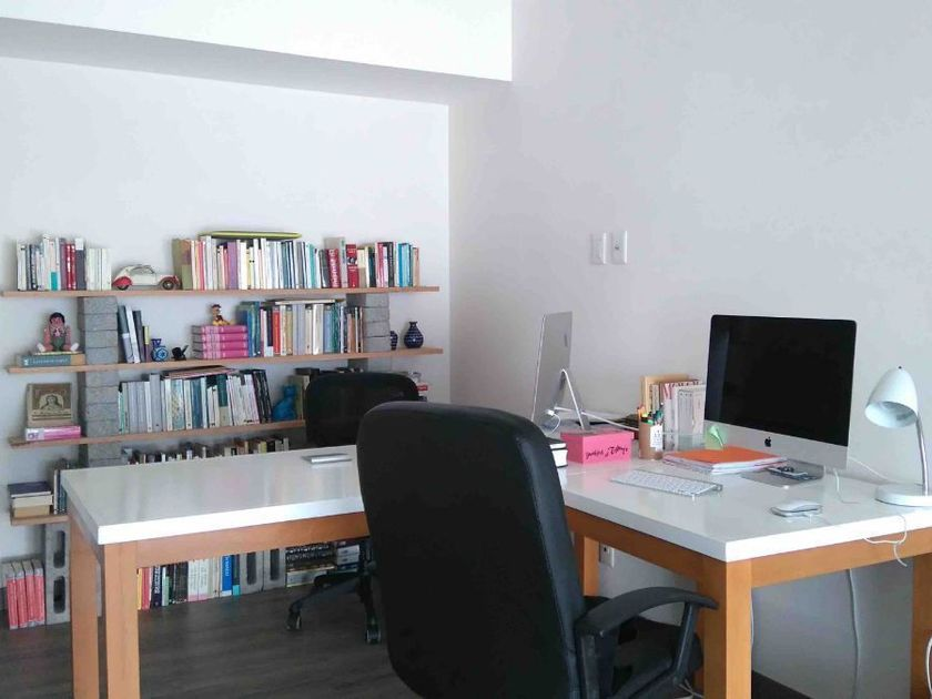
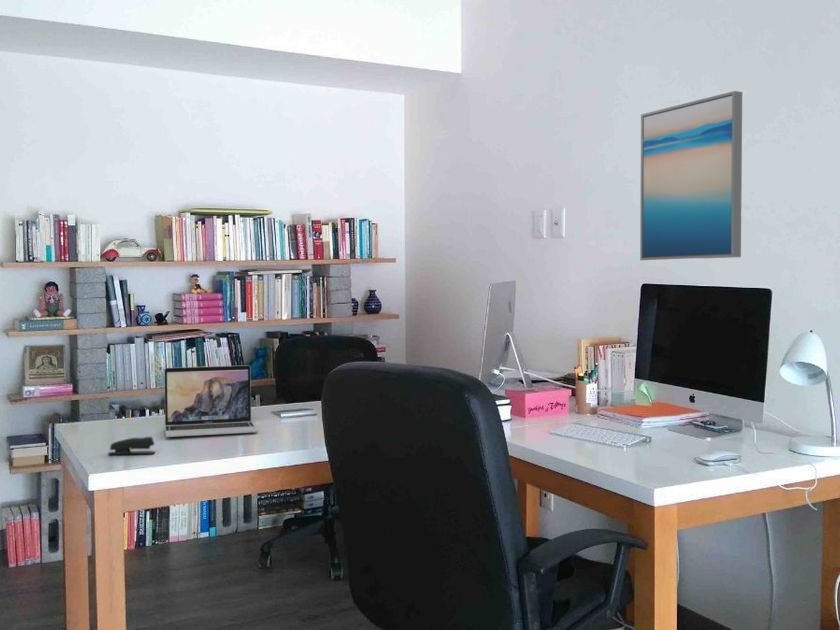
+ stapler [107,436,156,455]
+ laptop [163,364,258,438]
+ wall art [639,90,743,262]
